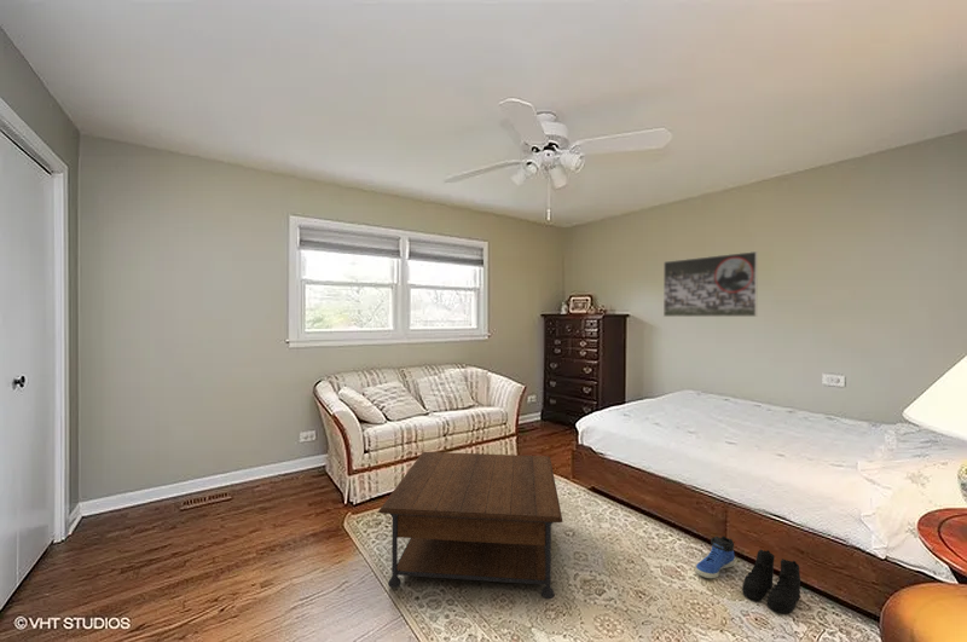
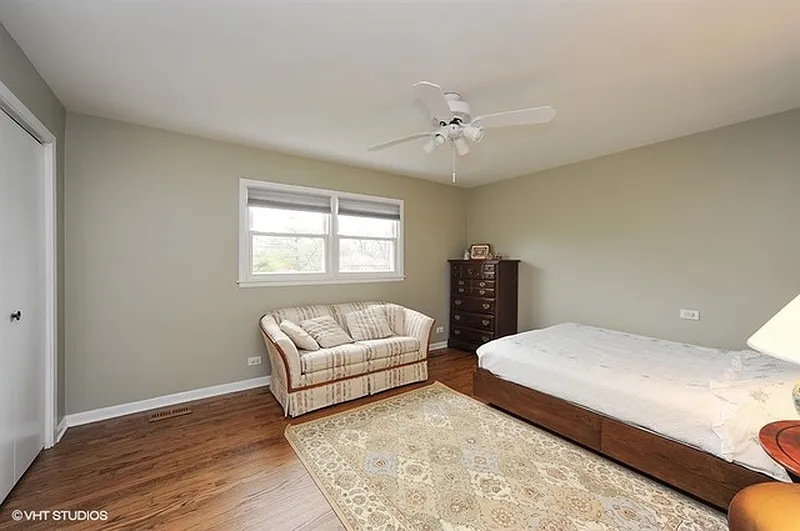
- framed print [662,250,759,318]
- sneaker [694,536,736,579]
- coffee table [377,451,563,600]
- boots [741,549,801,614]
